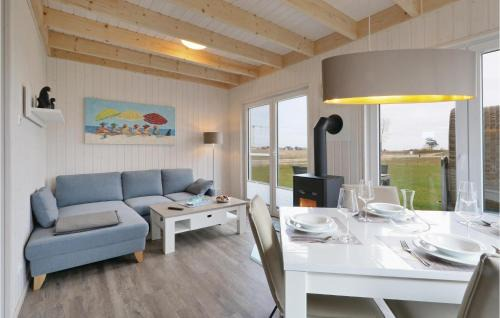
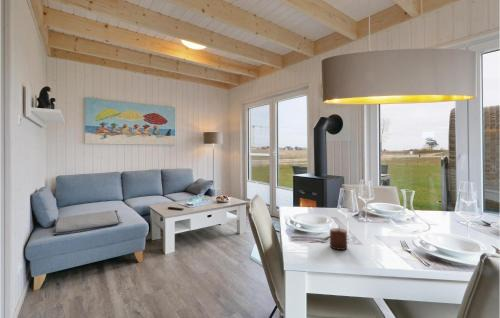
+ candle [329,225,348,251]
